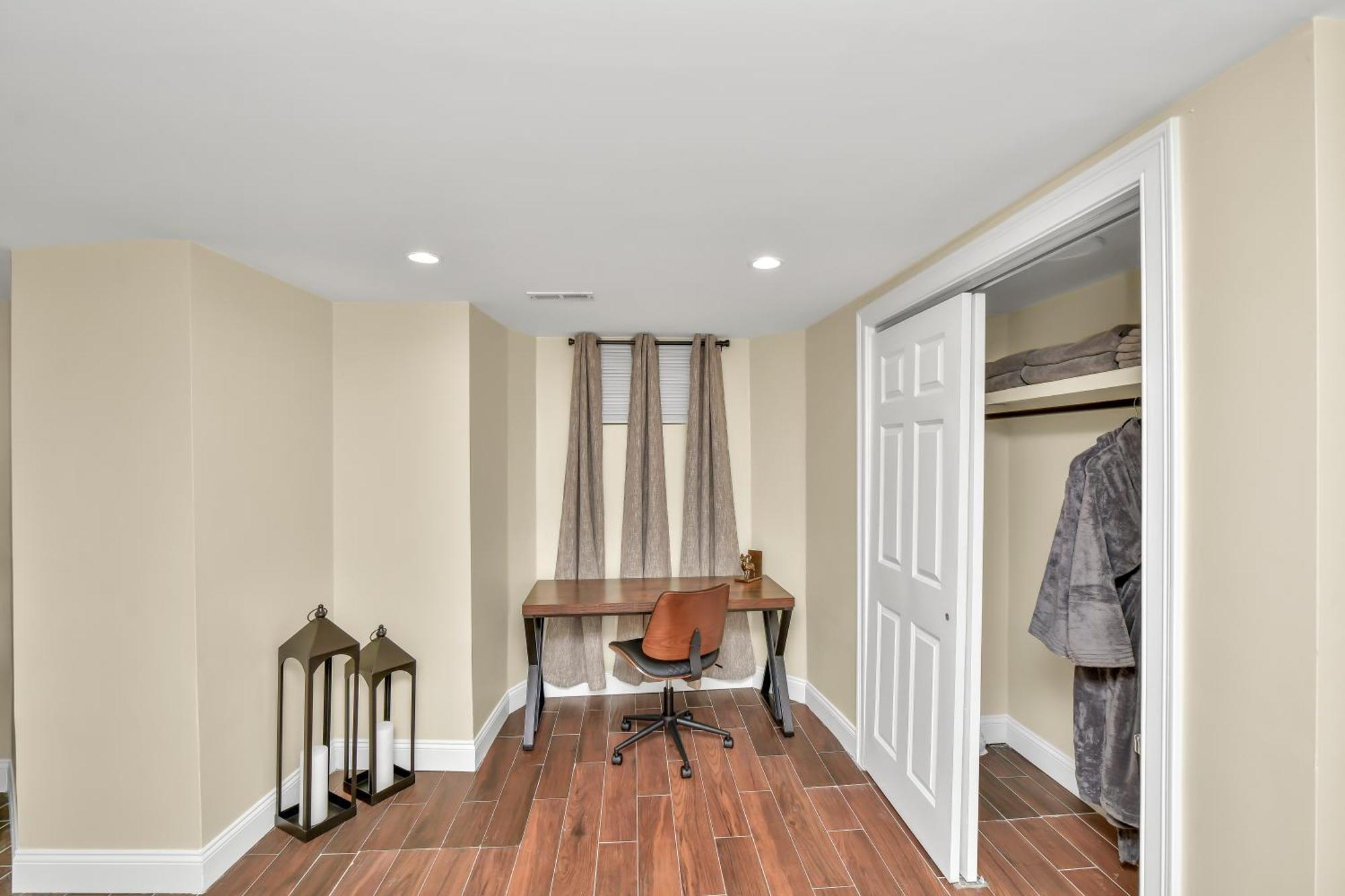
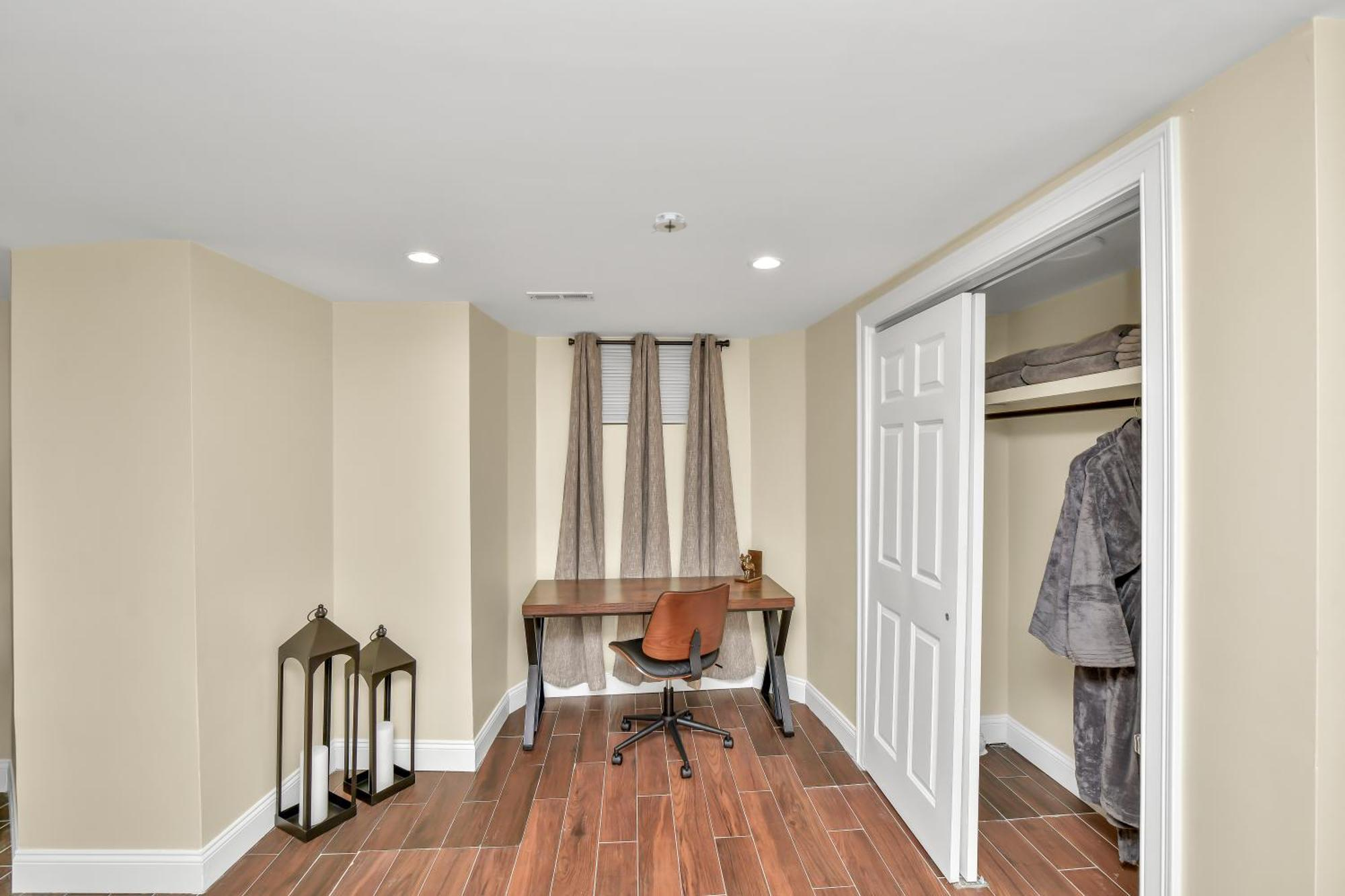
+ smoke detector [650,212,688,234]
